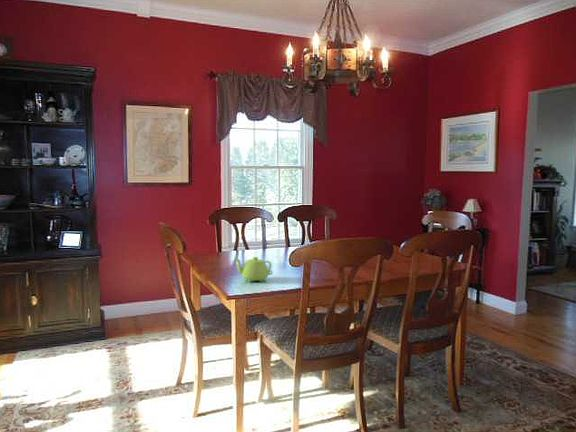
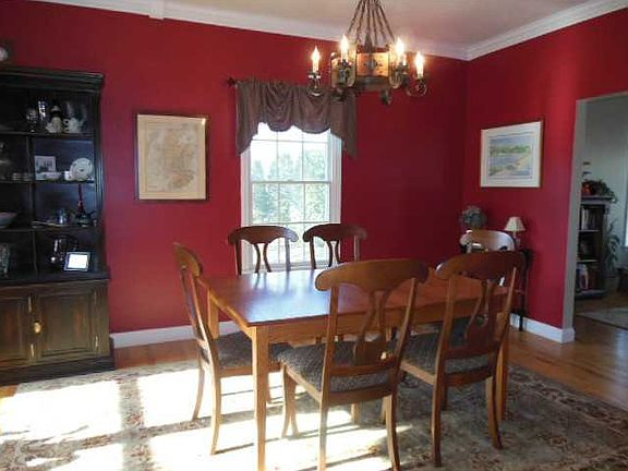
- teapot [233,256,274,283]
